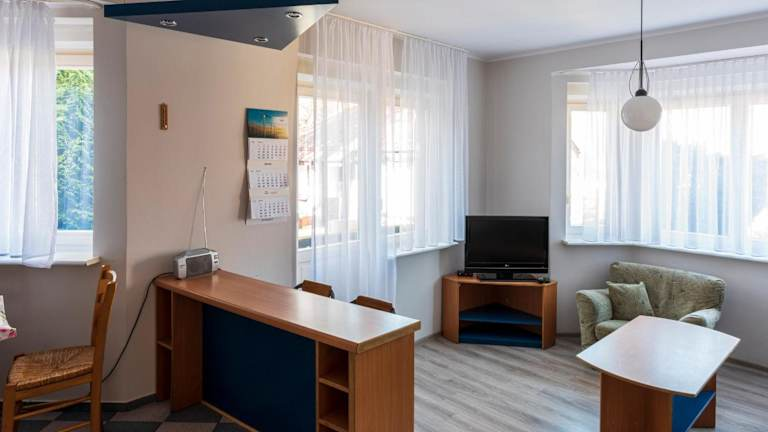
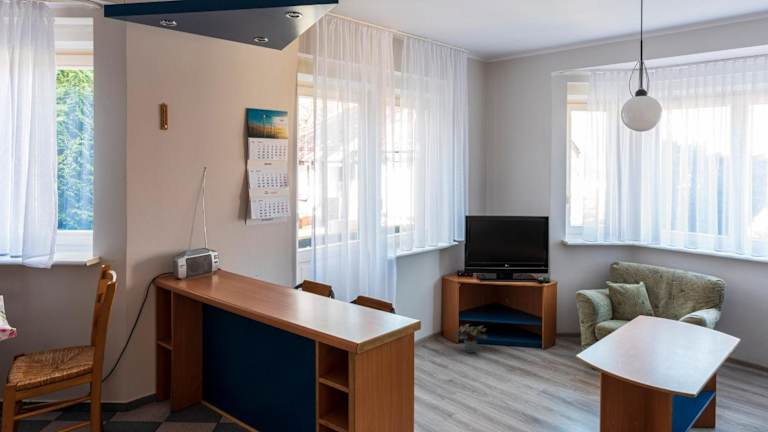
+ potted plant [451,323,488,354]
